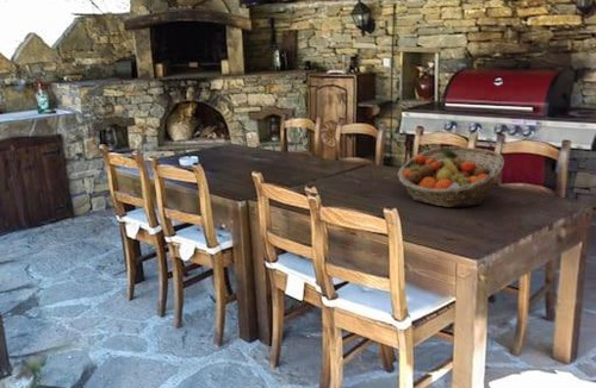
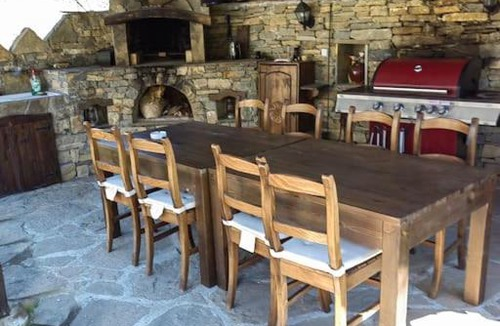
- fruit basket [396,145,505,208]
